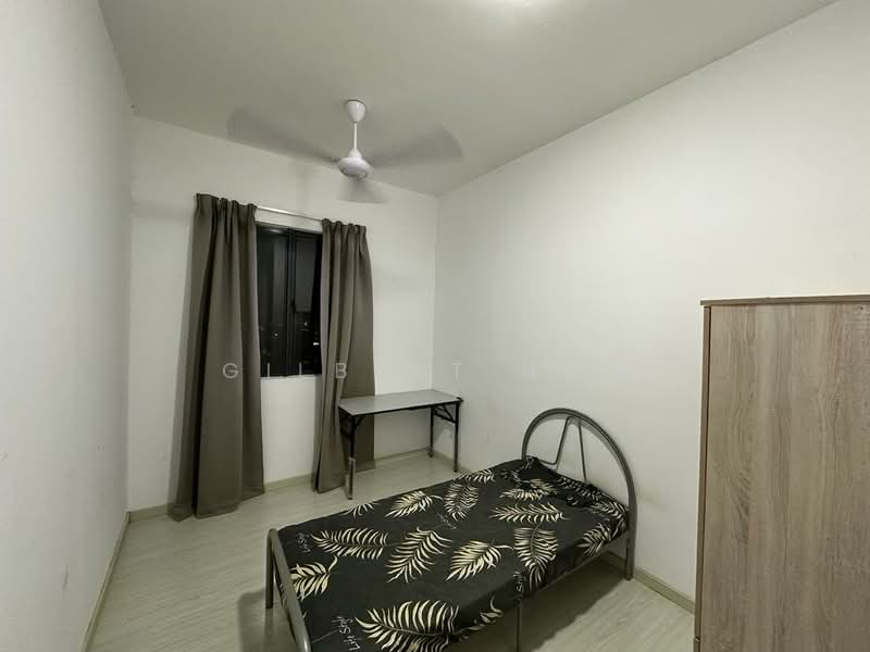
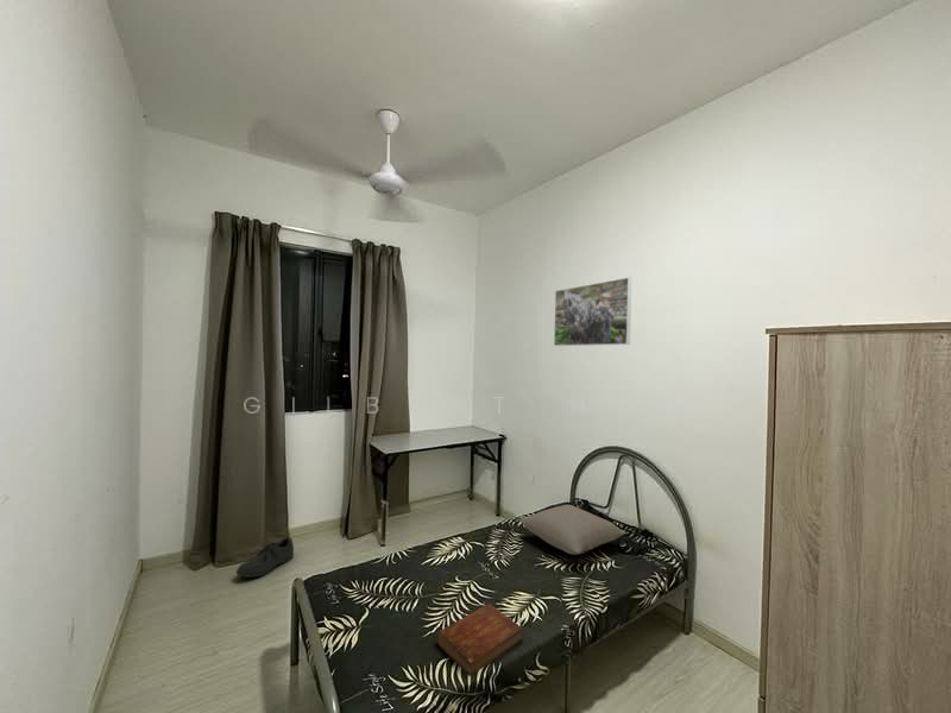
+ pillow [518,504,626,556]
+ arctic [235,536,295,579]
+ bible [435,602,524,677]
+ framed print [553,276,632,347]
